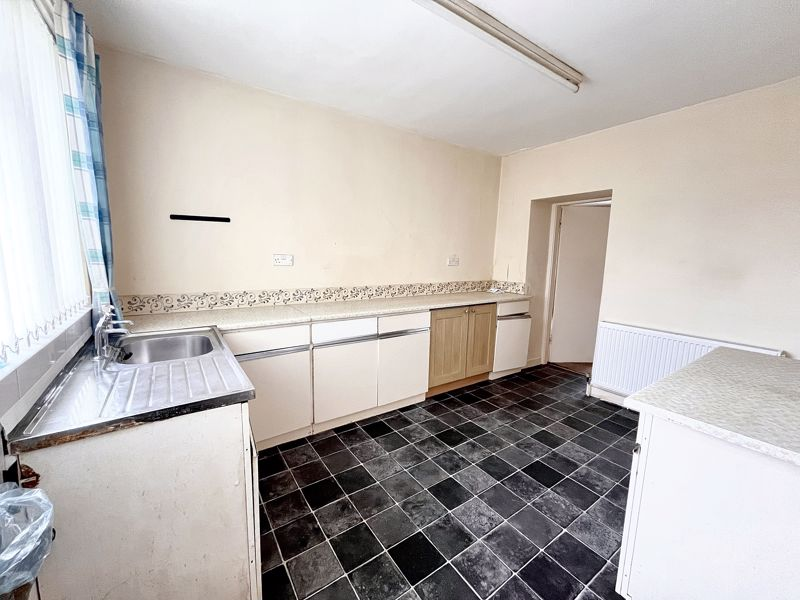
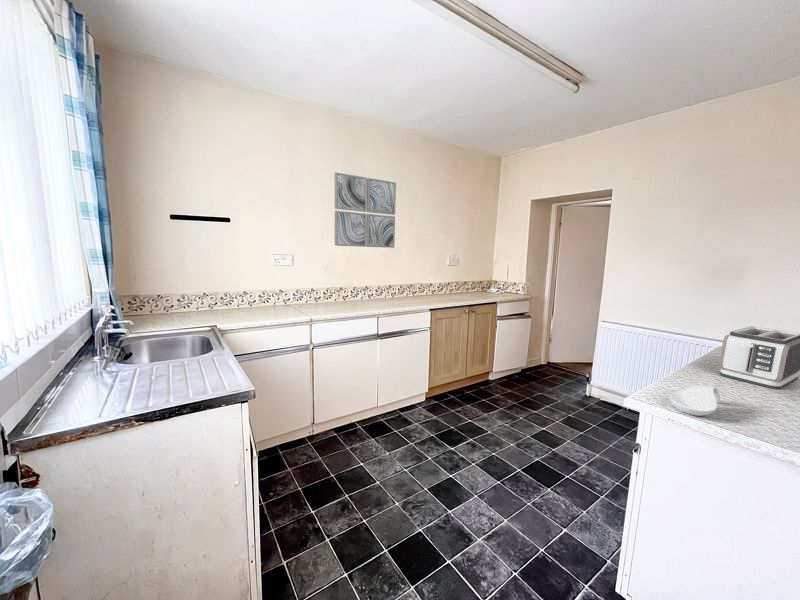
+ wall art [334,171,397,249]
+ spoon rest [669,383,721,417]
+ toaster [718,325,800,390]
